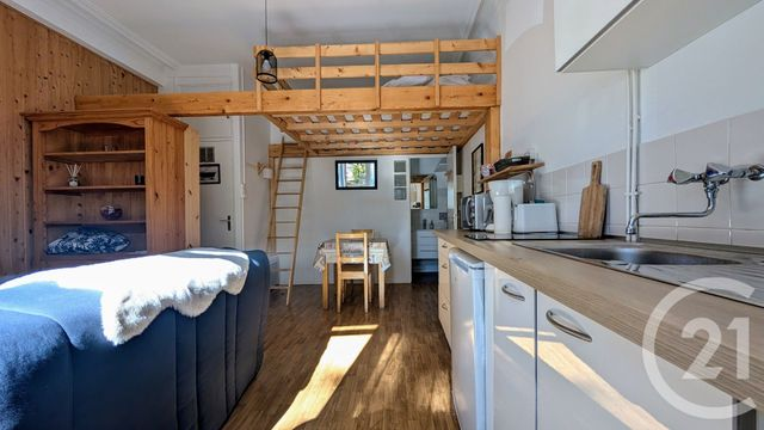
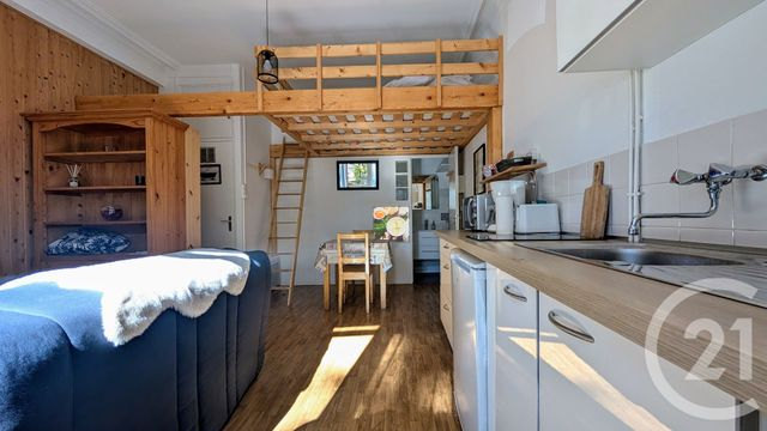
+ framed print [372,205,411,244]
